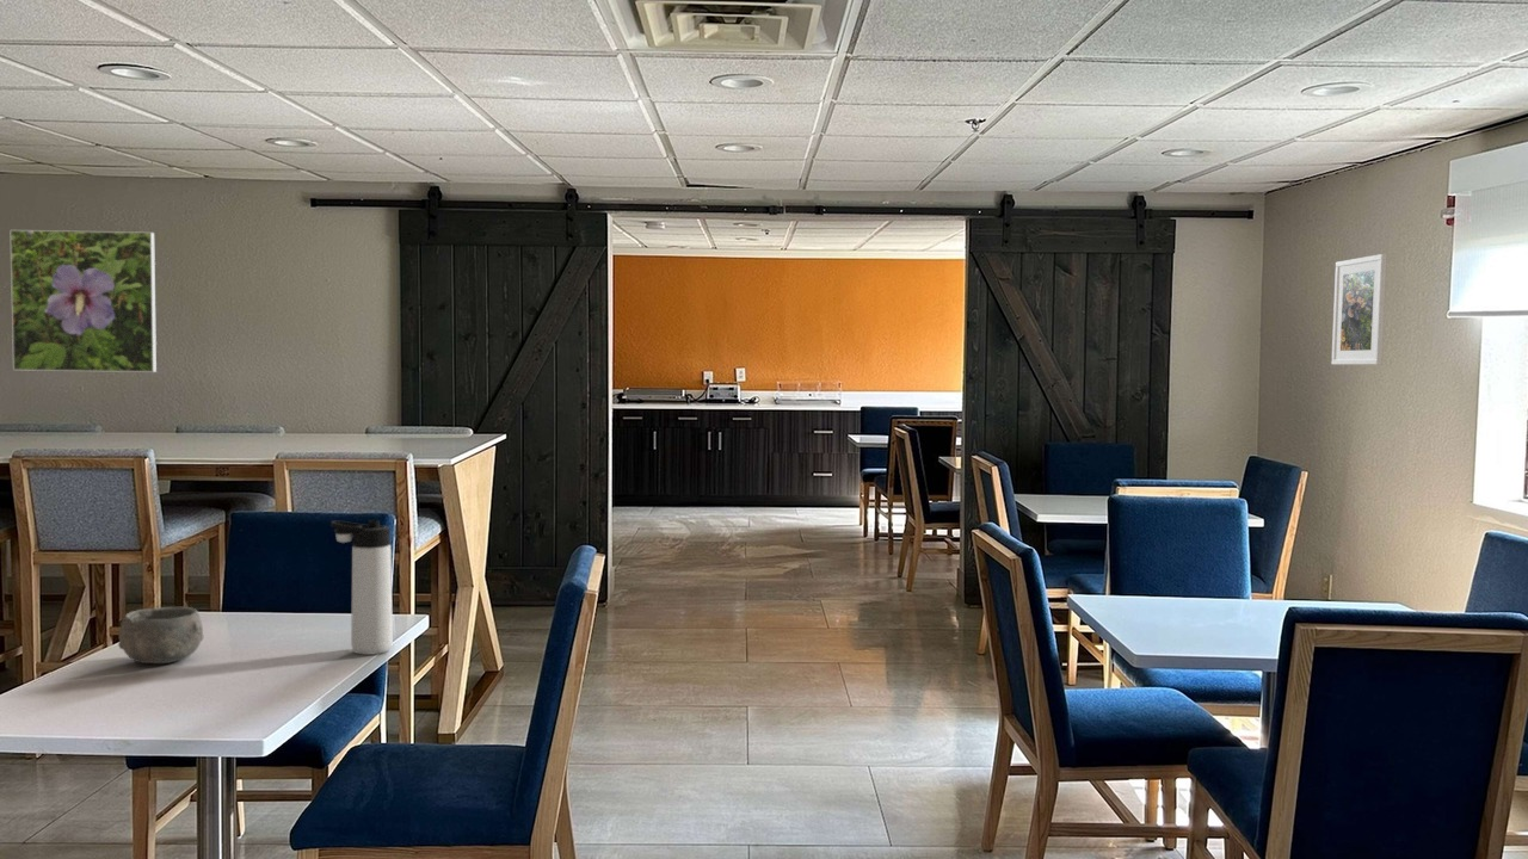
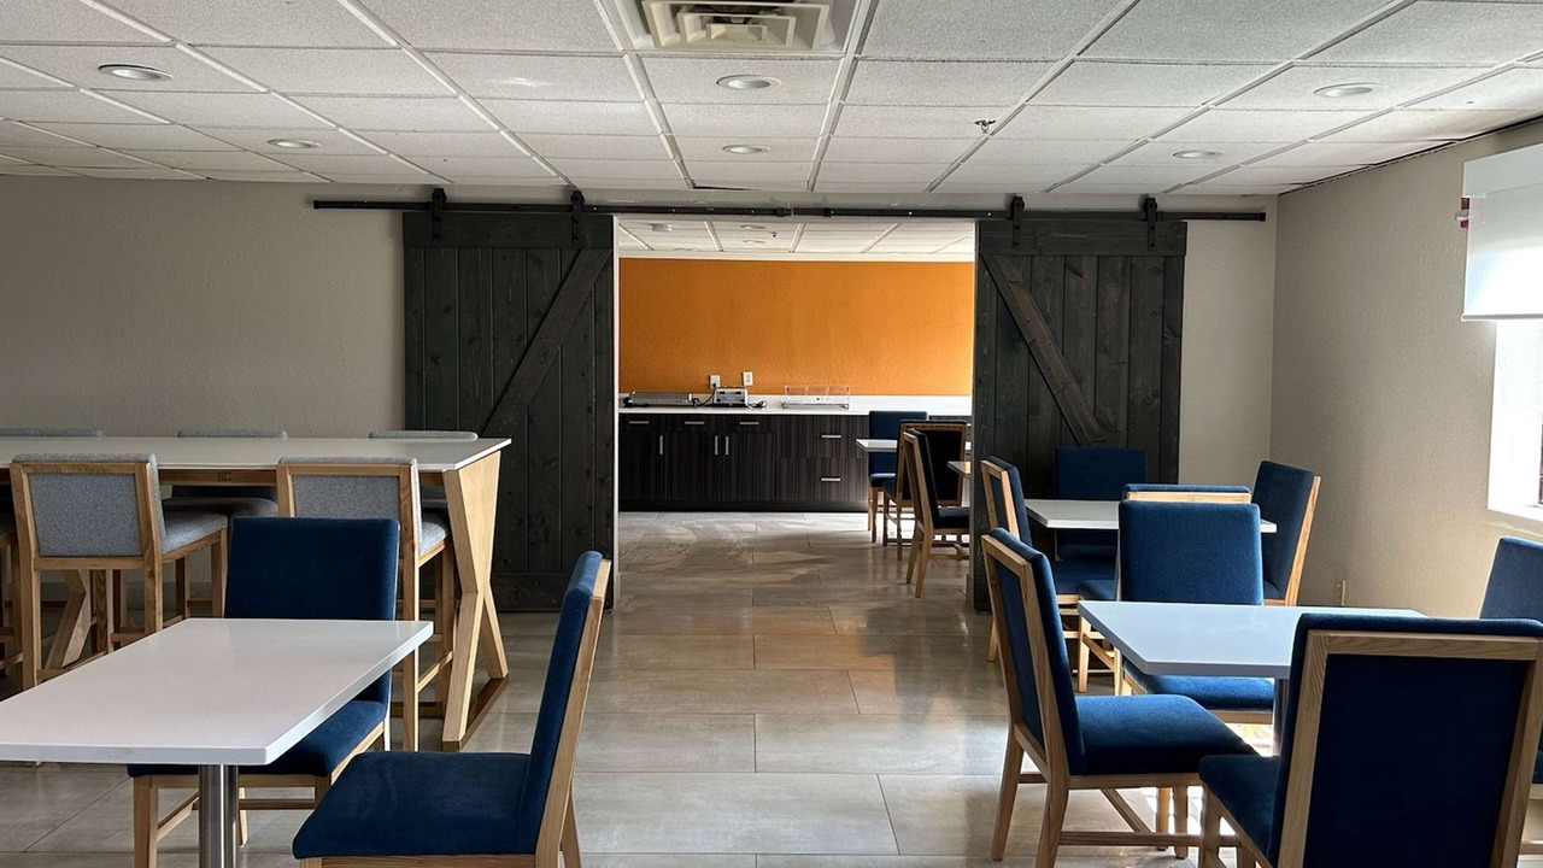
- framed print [1330,253,1388,366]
- thermos bottle [329,519,394,656]
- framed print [8,229,158,373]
- bowl [117,606,204,665]
